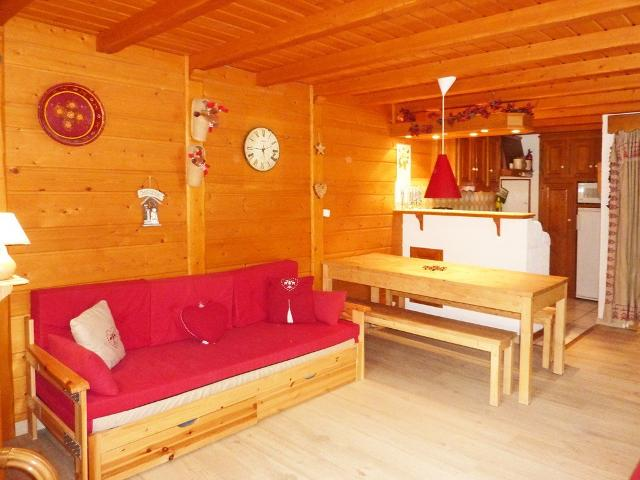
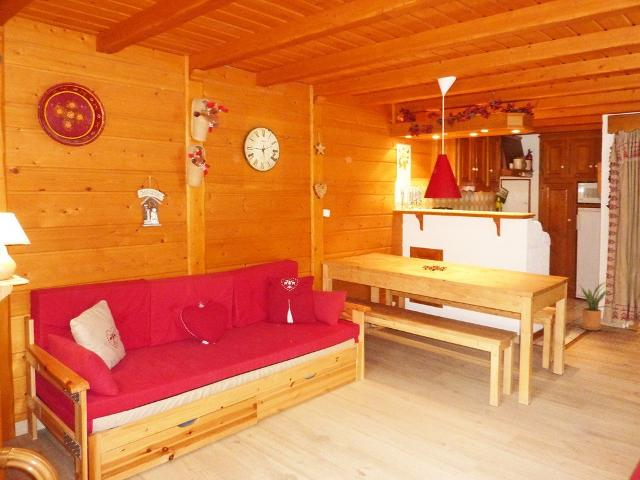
+ house plant [570,280,618,331]
